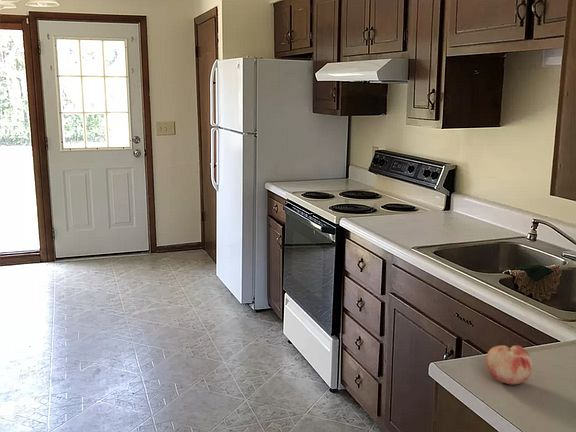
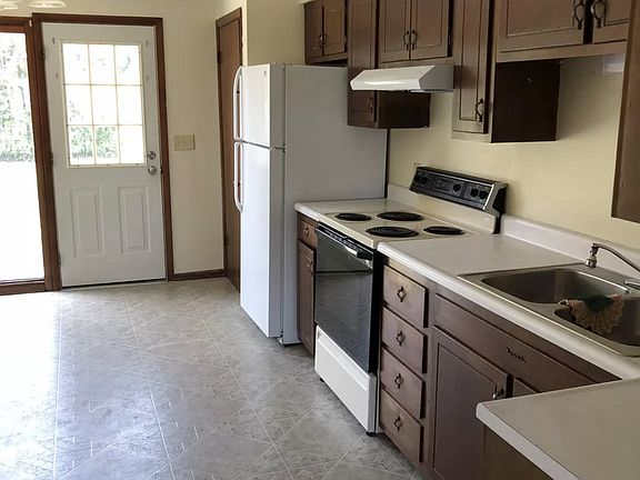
- fruit [485,344,534,385]
